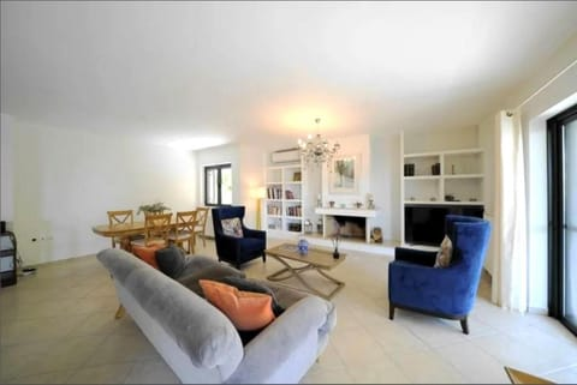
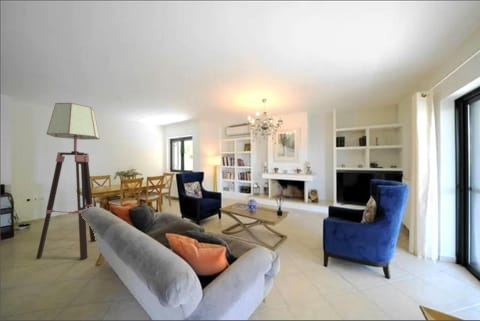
+ floor lamp [35,102,101,261]
